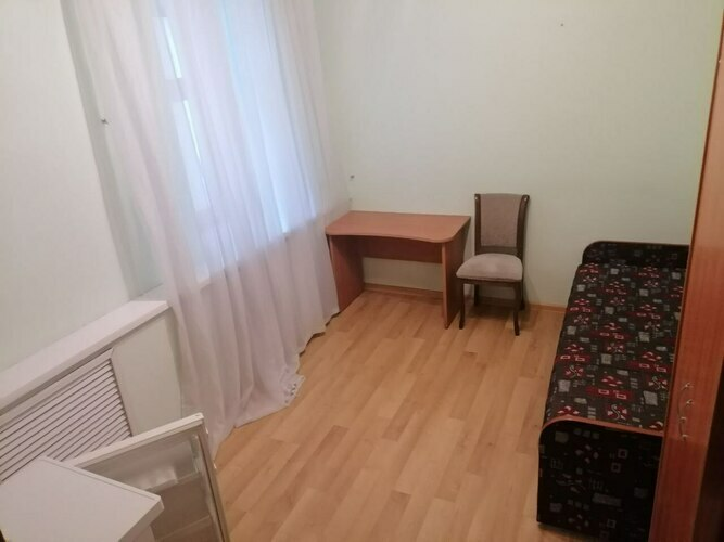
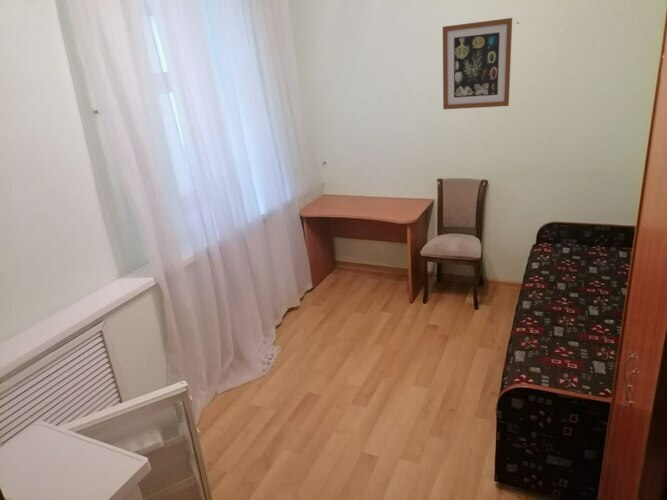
+ wall art [442,17,513,110]
